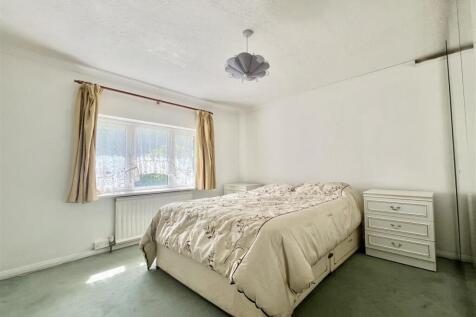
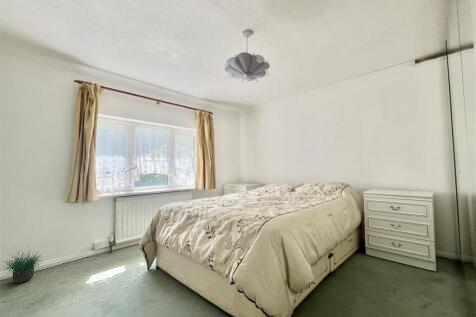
+ potted plant [2,243,44,284]
